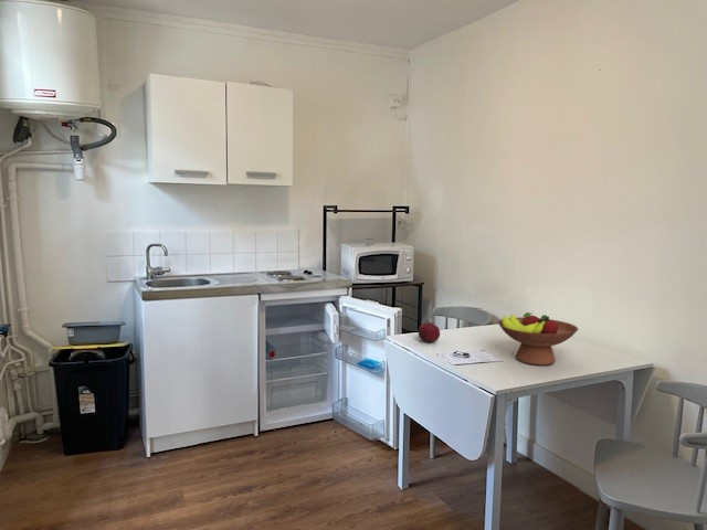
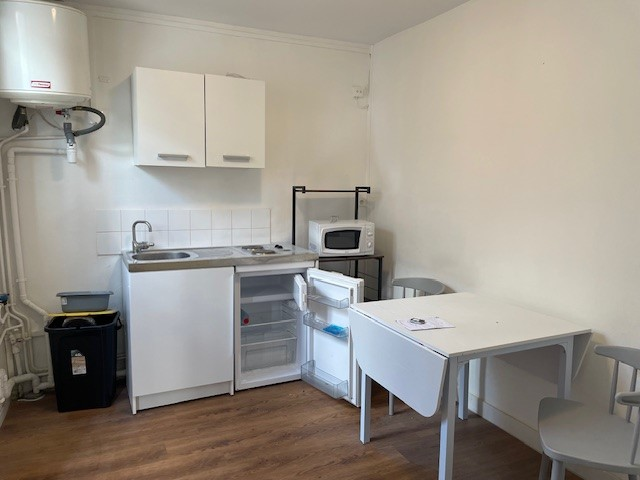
- fruit bowl [497,311,579,367]
- fruit [416,319,441,343]
